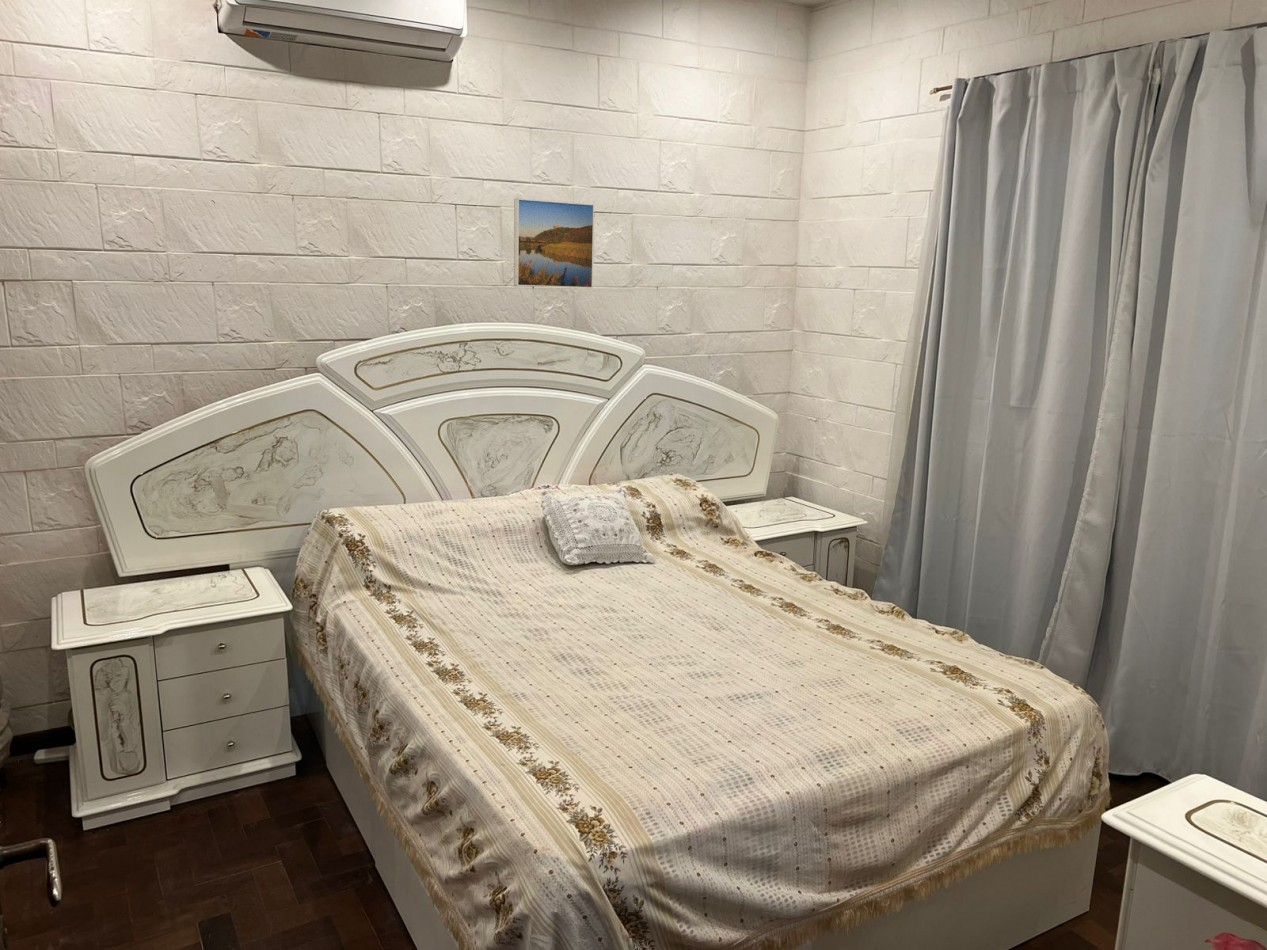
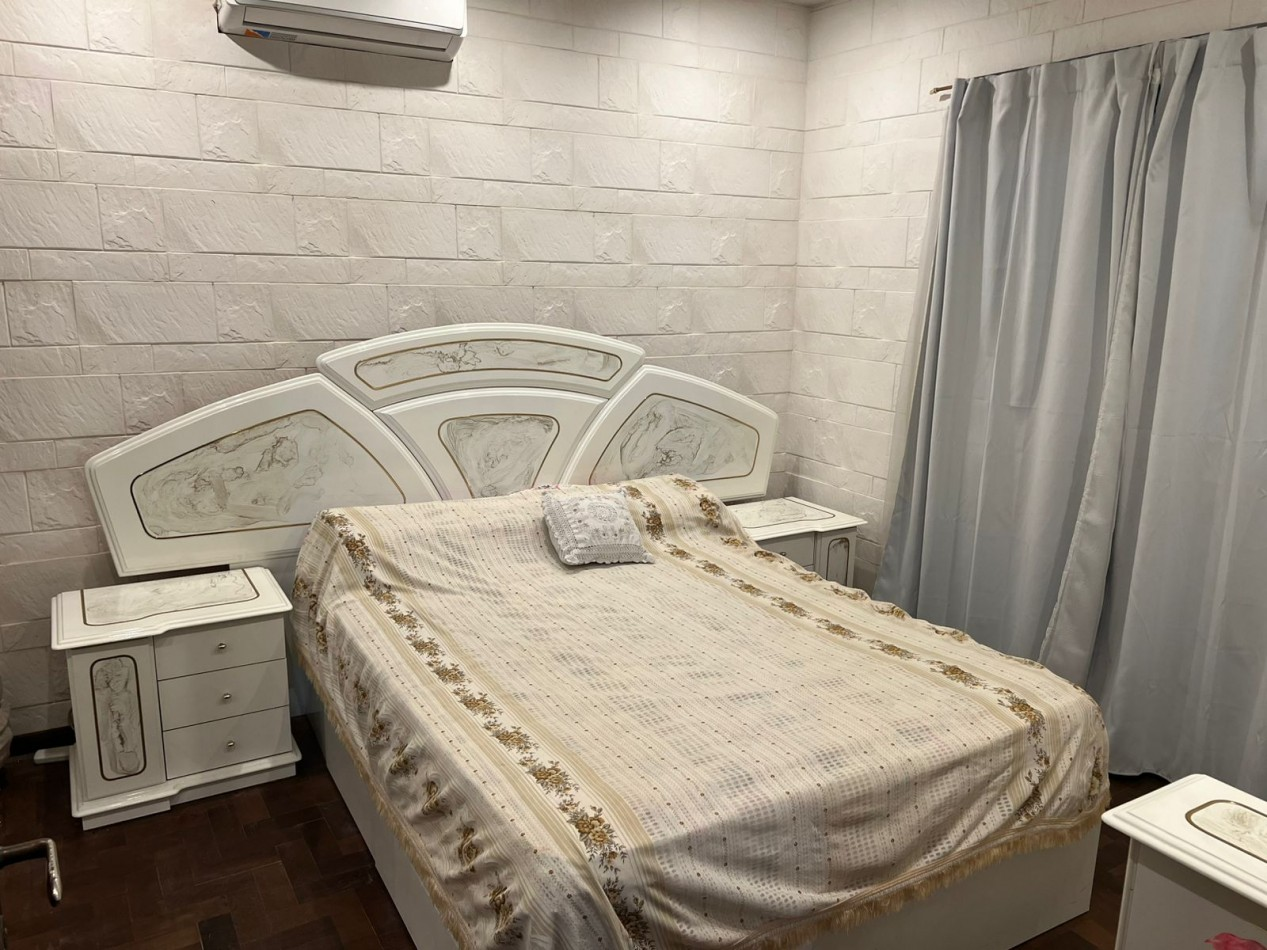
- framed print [513,197,595,289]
